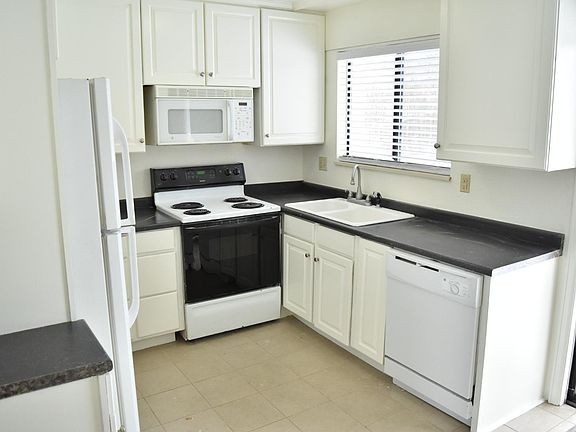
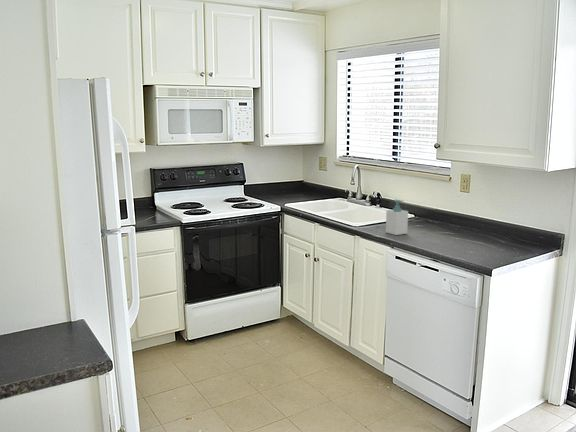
+ soap bottle [385,198,409,236]
